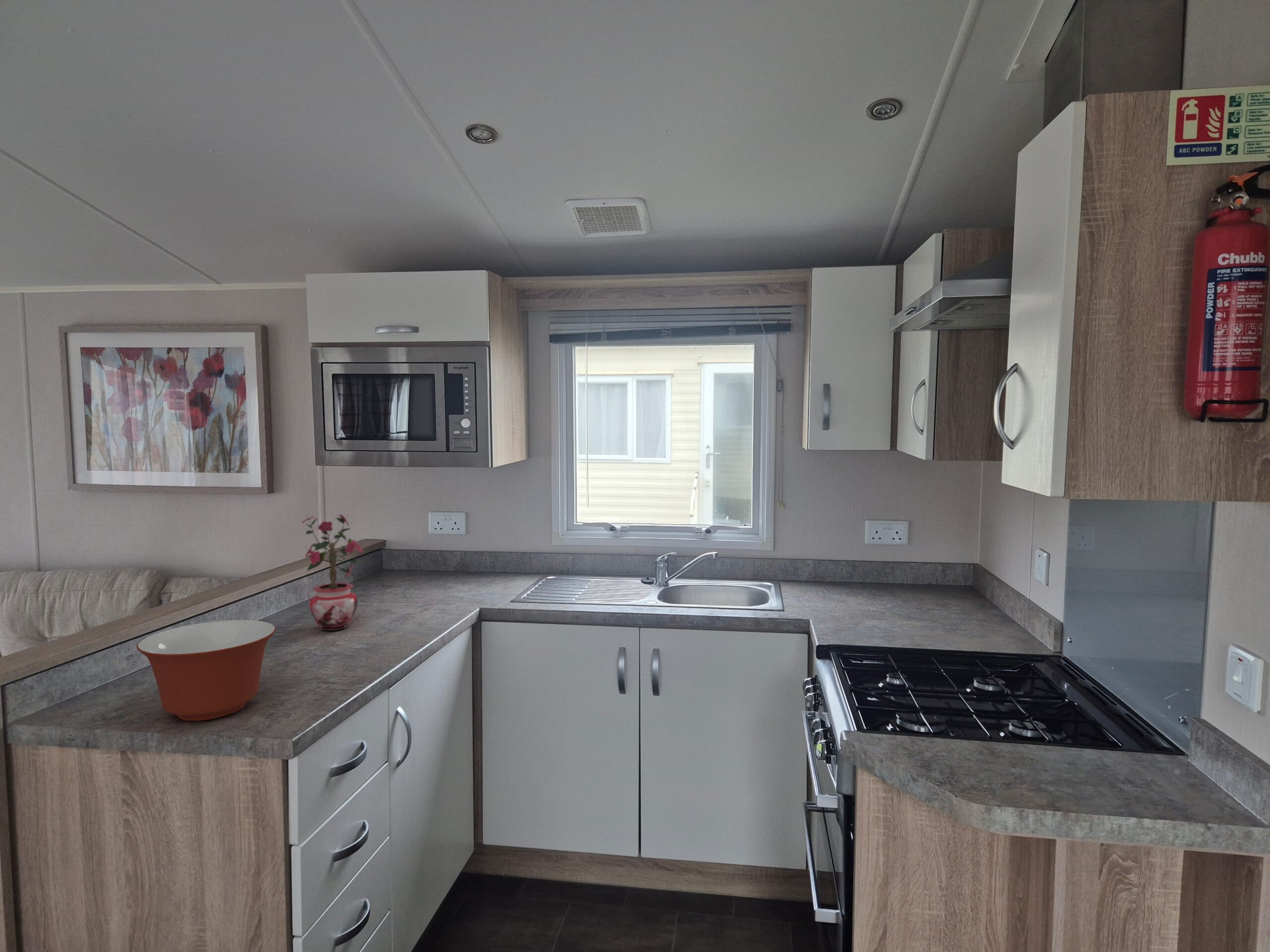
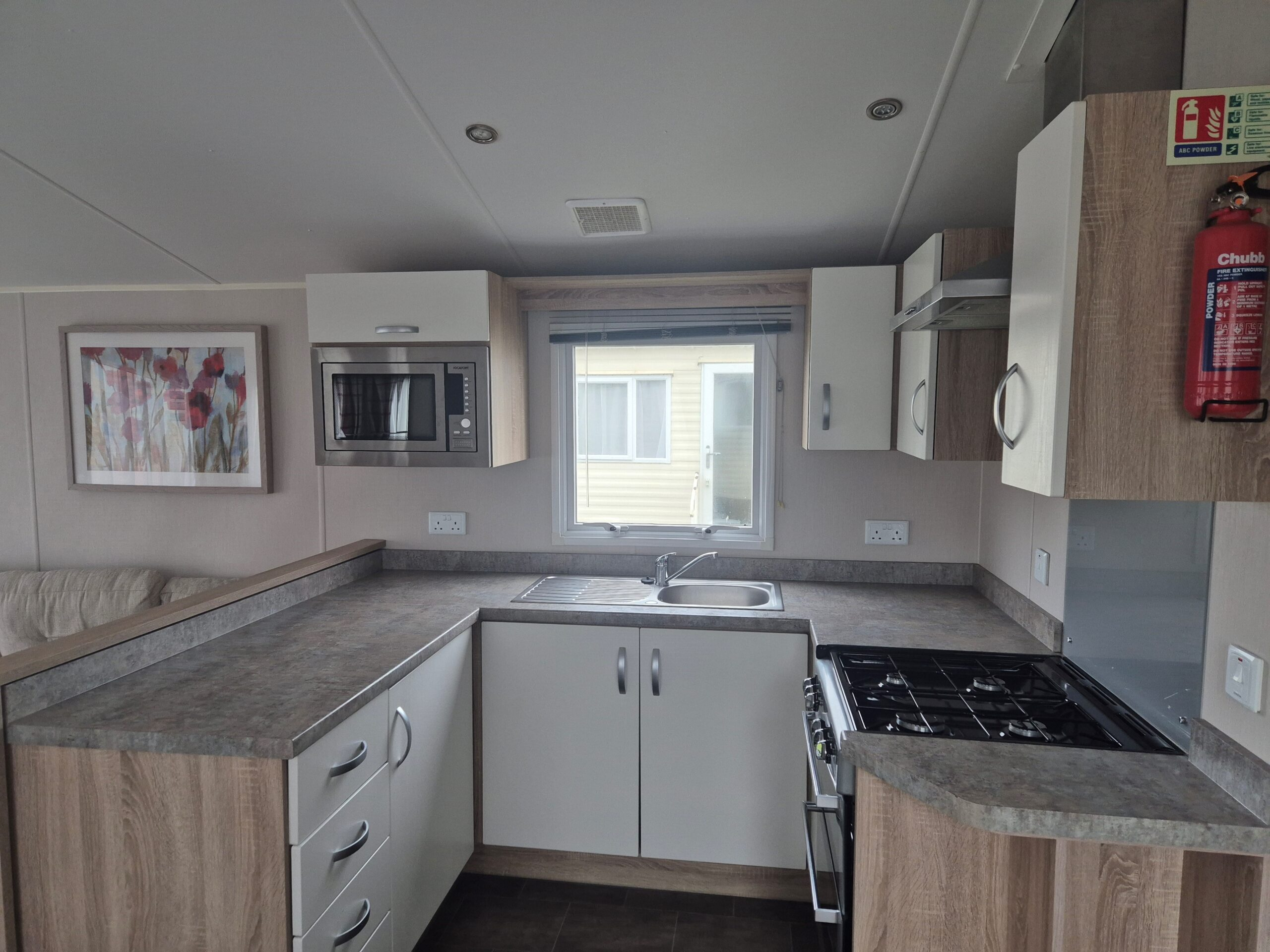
- potted plant [302,512,364,631]
- mixing bowl [136,619,276,721]
